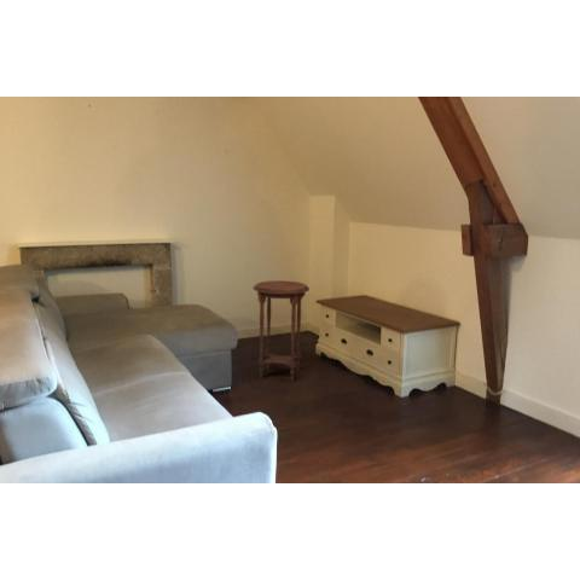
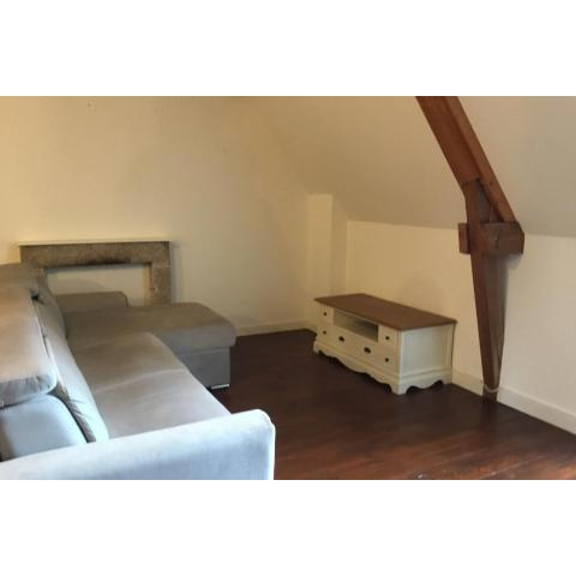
- side table [251,279,311,383]
